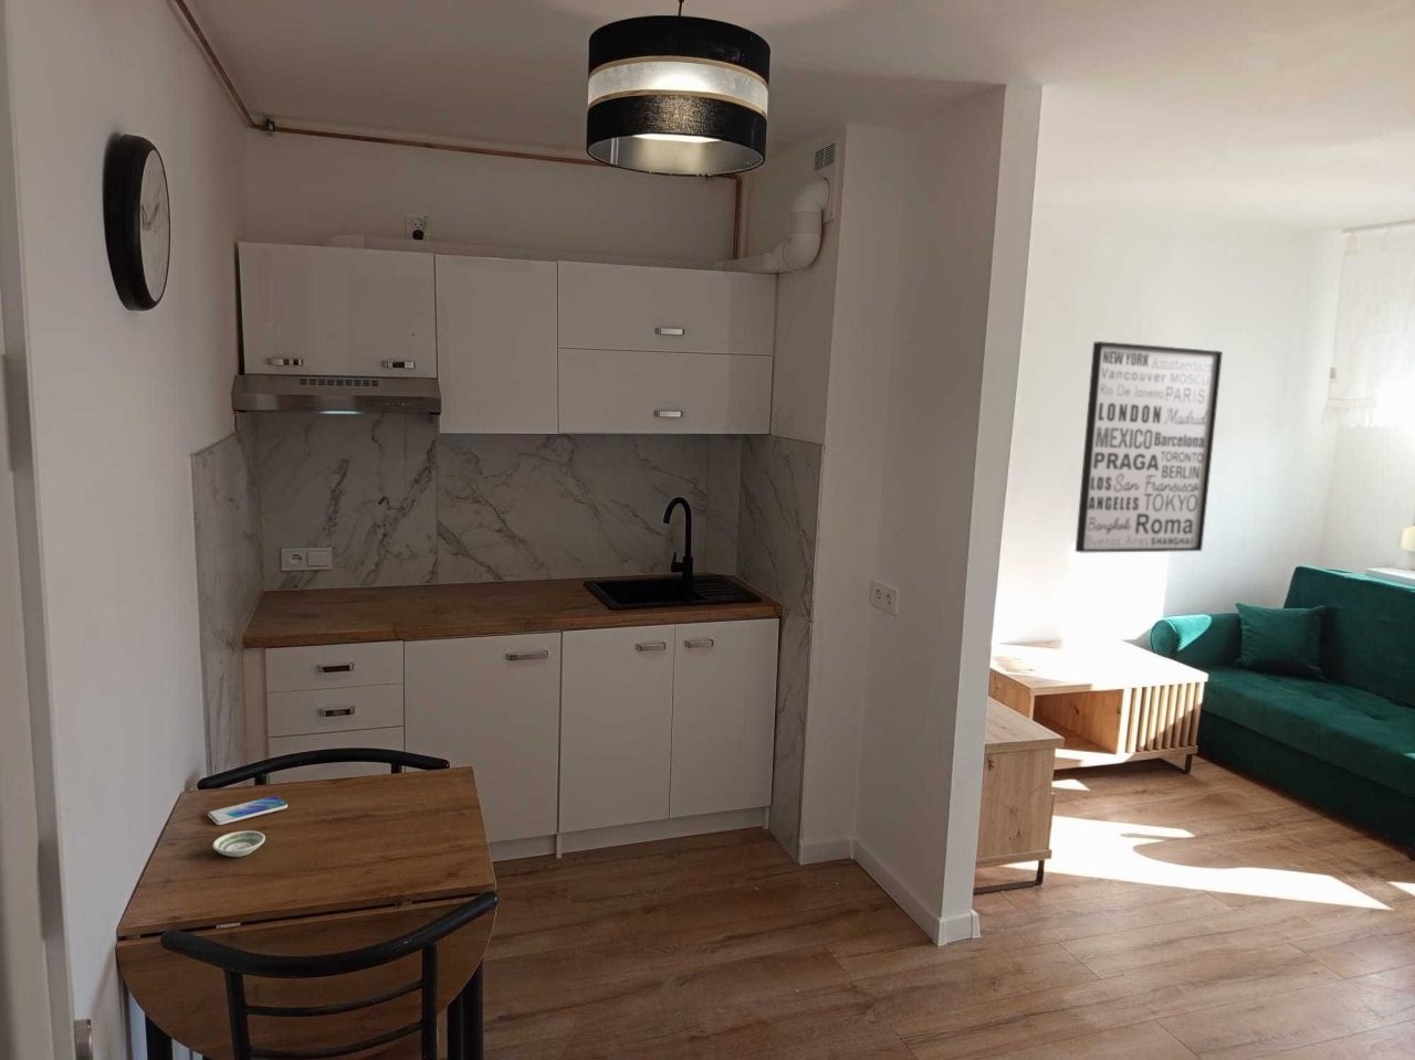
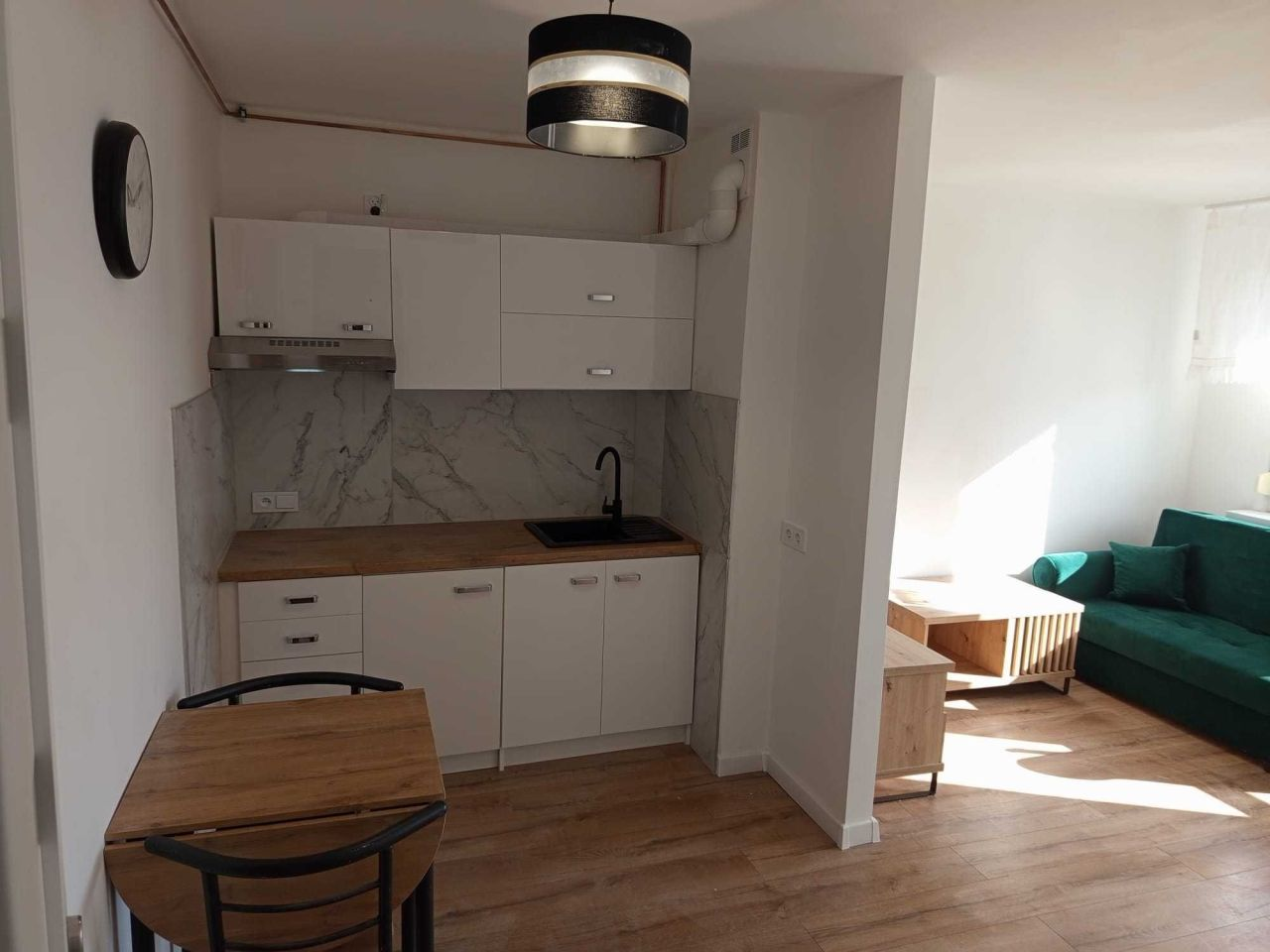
- saucer [212,830,266,858]
- wall art [1074,340,1223,553]
- smartphone [207,795,289,826]
